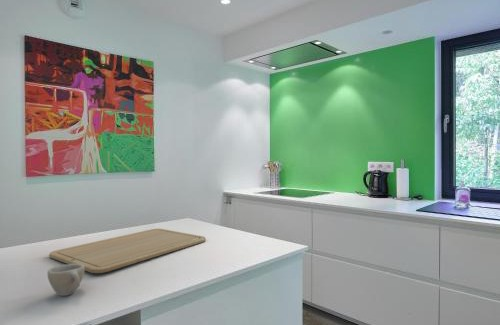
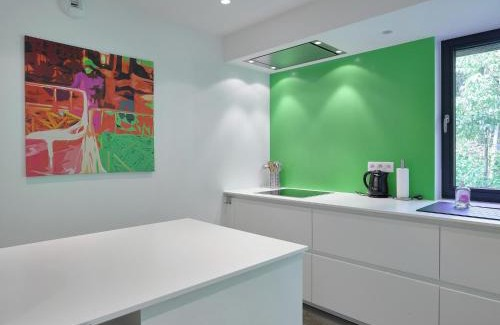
- cup [46,264,85,297]
- chopping board [48,228,207,274]
